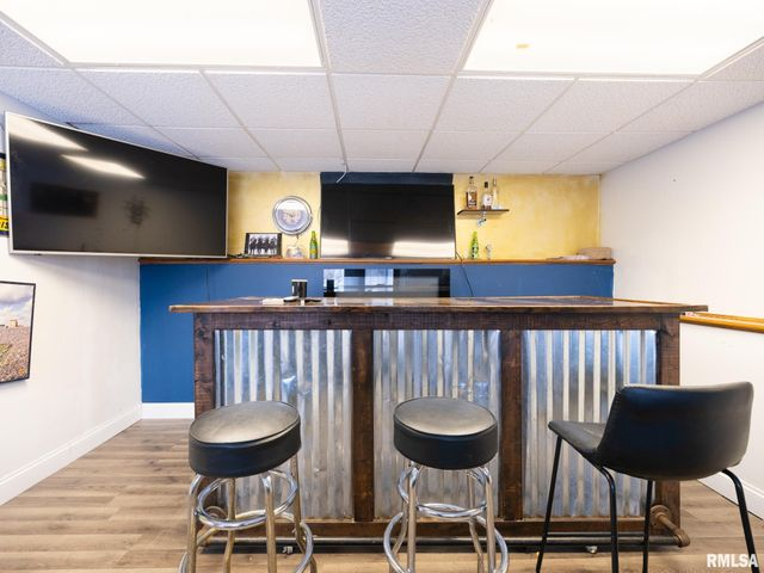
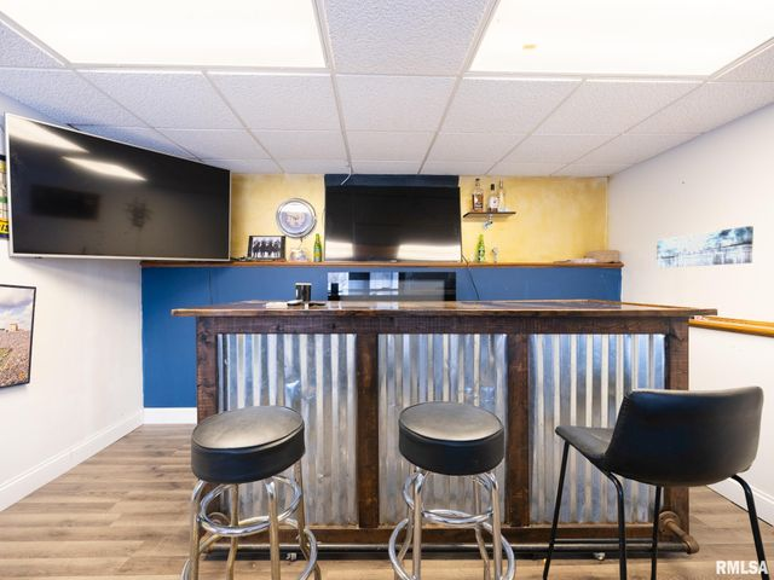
+ wall art [655,225,755,269]
